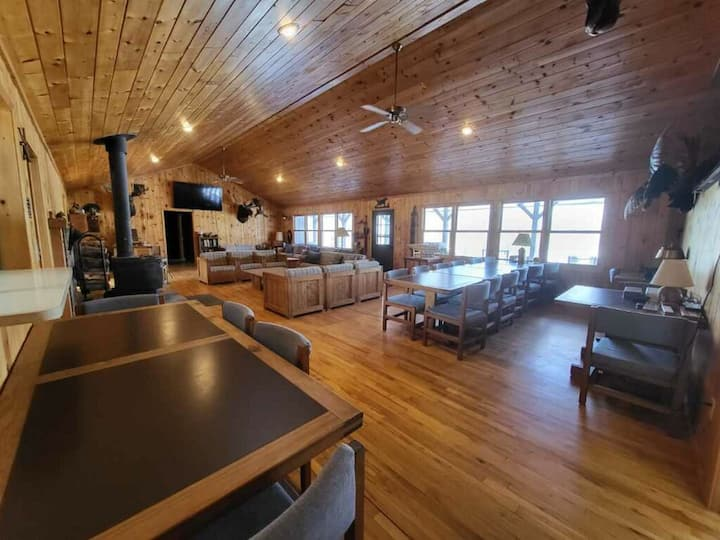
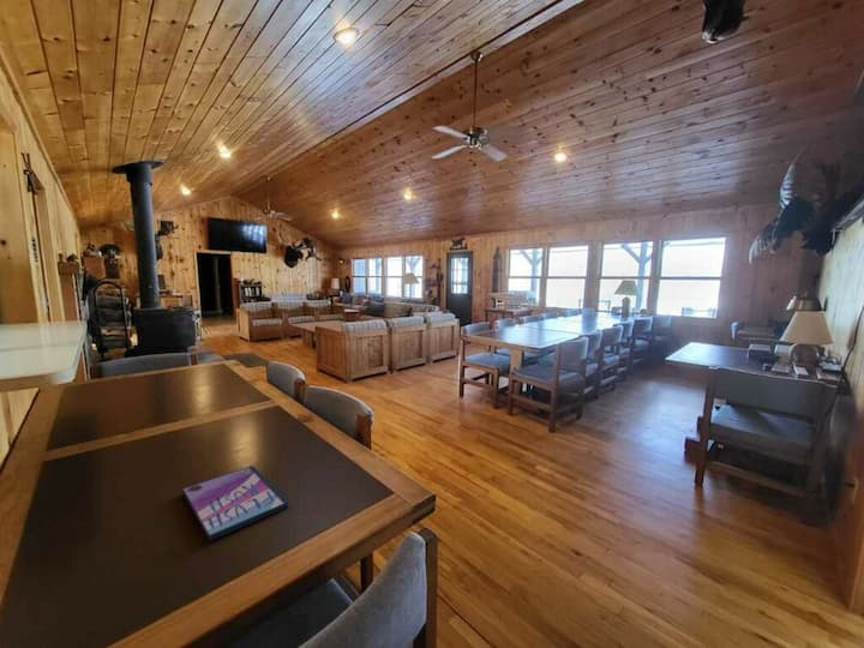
+ video game case [181,464,289,541]
